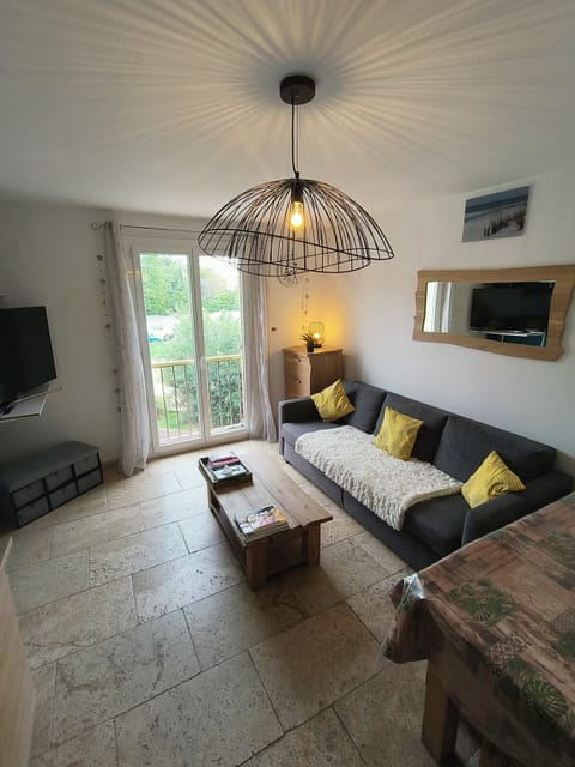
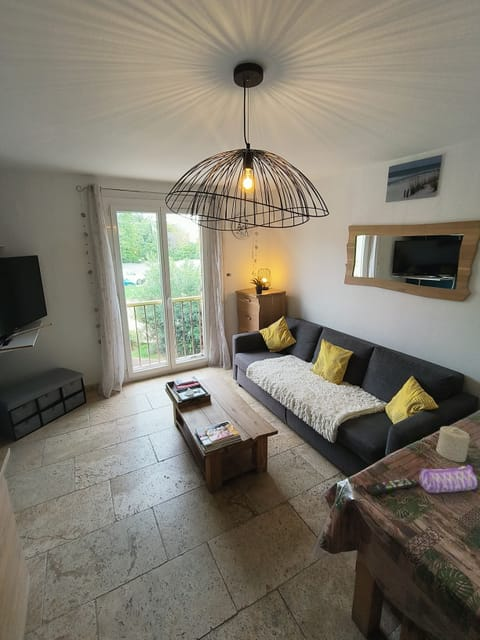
+ remote control [365,476,421,497]
+ pencil case [418,464,479,494]
+ candle [435,425,471,463]
